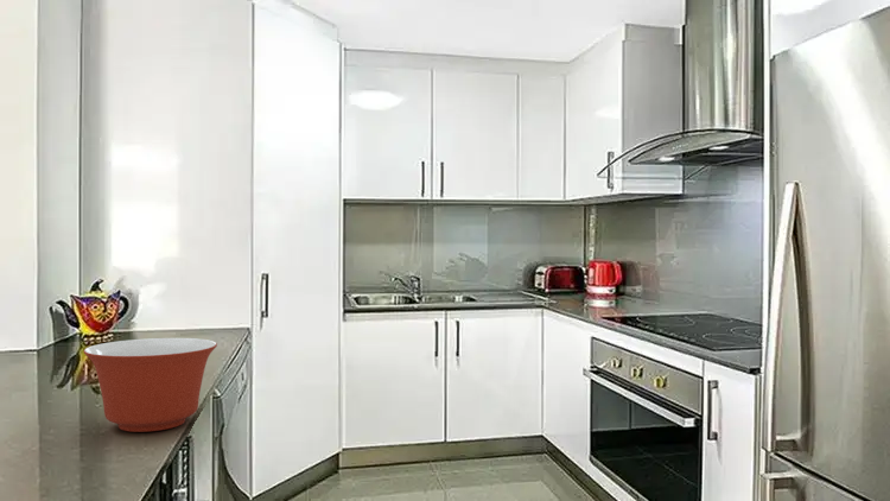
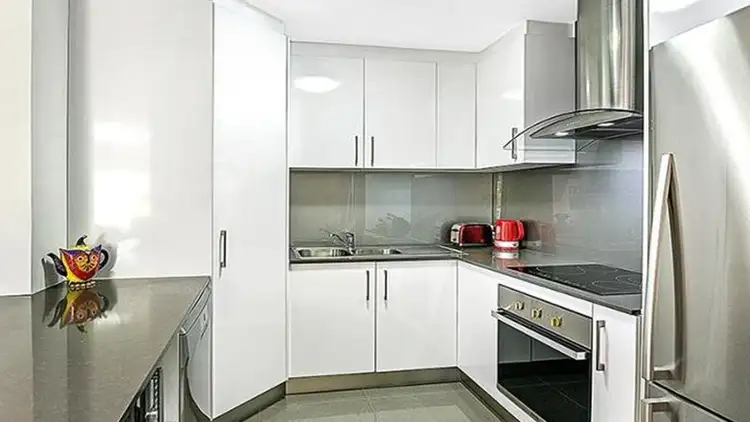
- mixing bowl [83,337,218,433]
